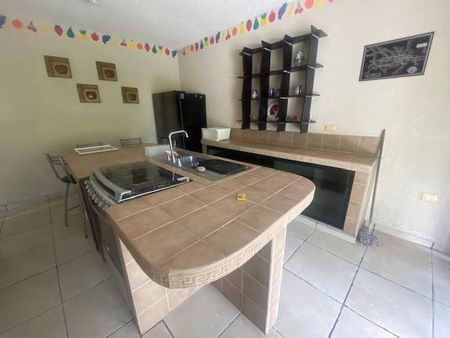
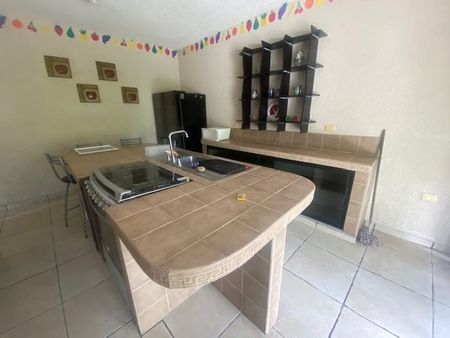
- wall art [358,30,436,83]
